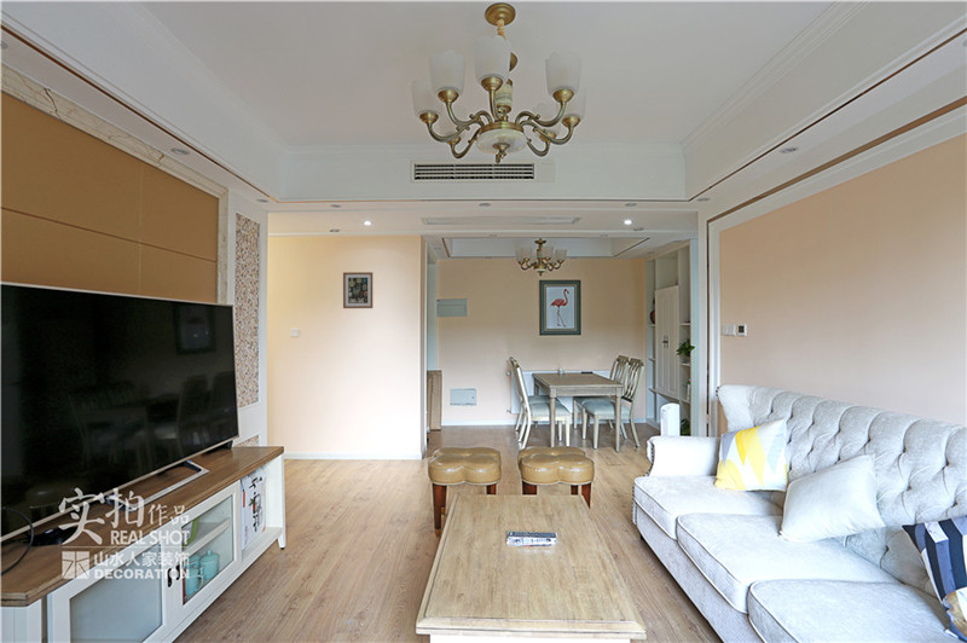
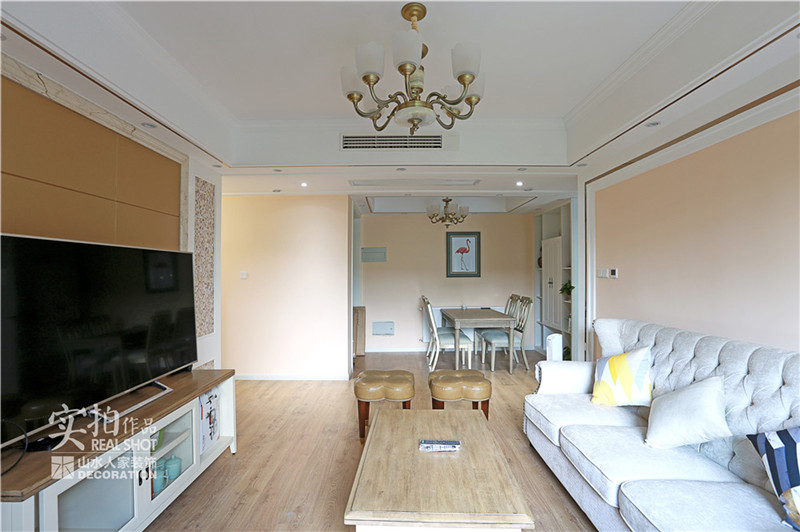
- wall art [342,271,374,309]
